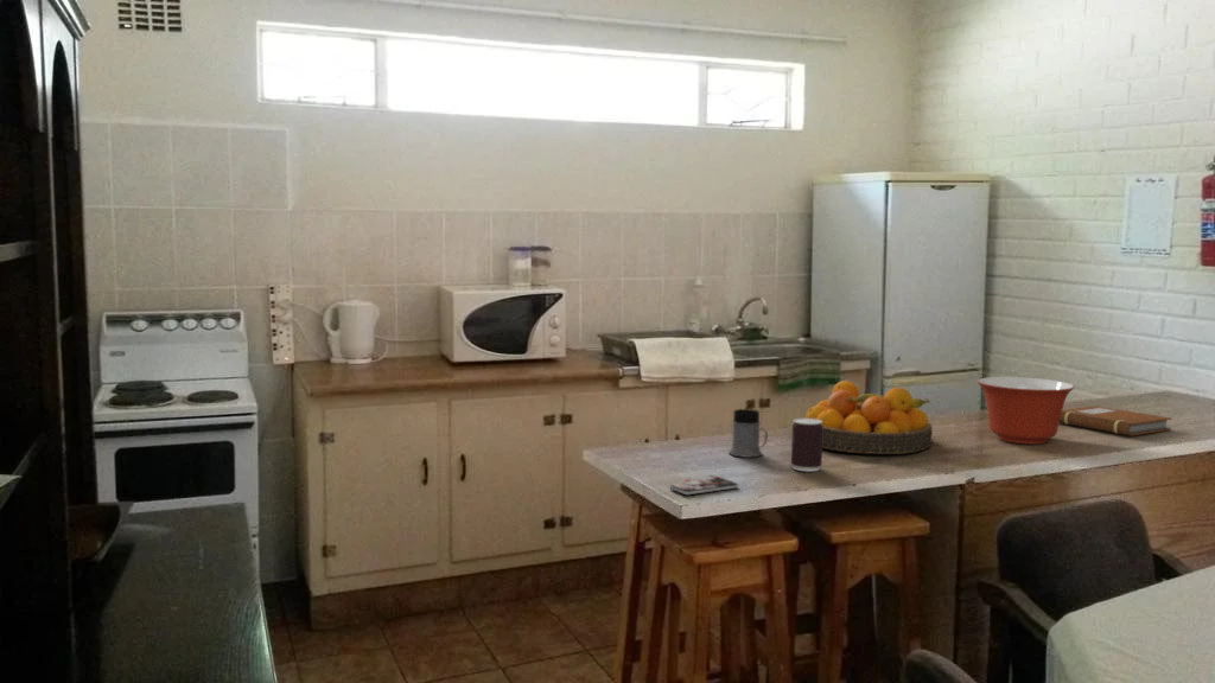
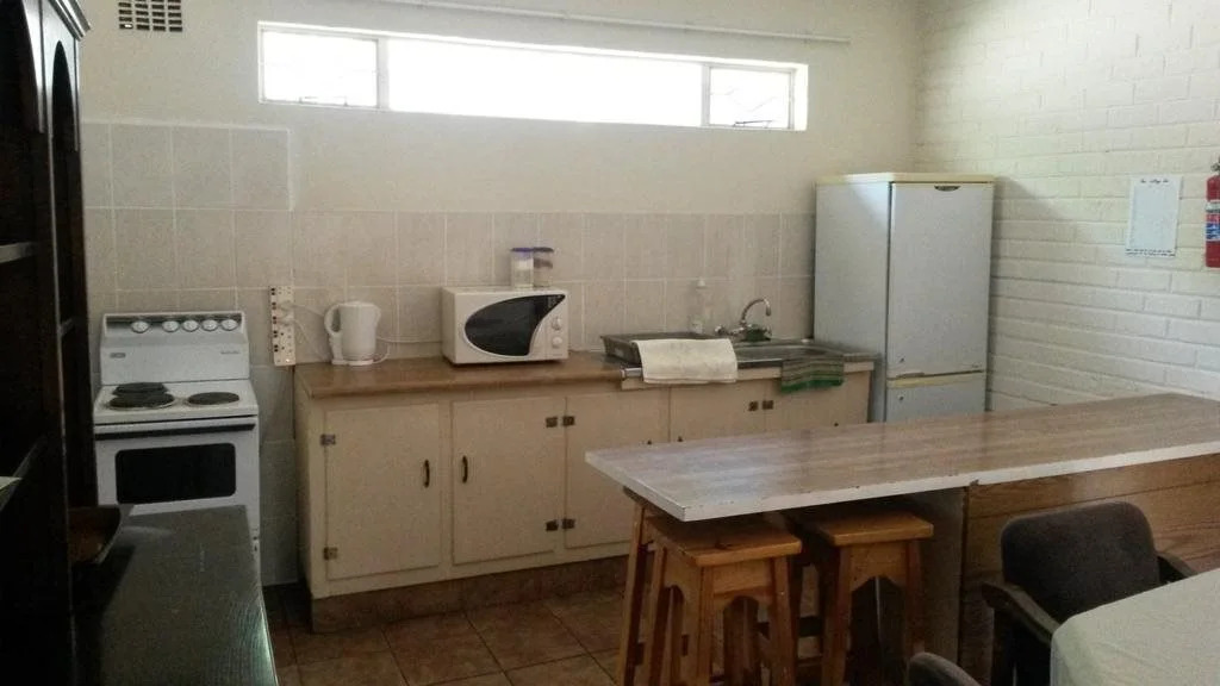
- mixing bowl [977,376,1076,445]
- notebook [1058,404,1172,436]
- beverage can [790,417,823,473]
- fruit bowl [802,379,934,455]
- mug [729,408,769,459]
- smartphone [669,474,739,496]
